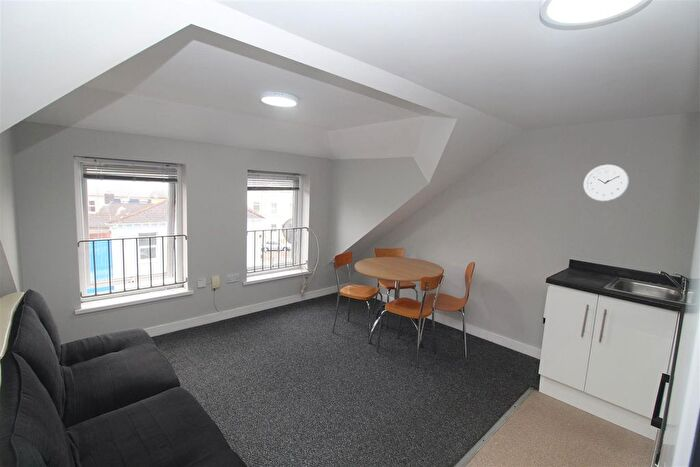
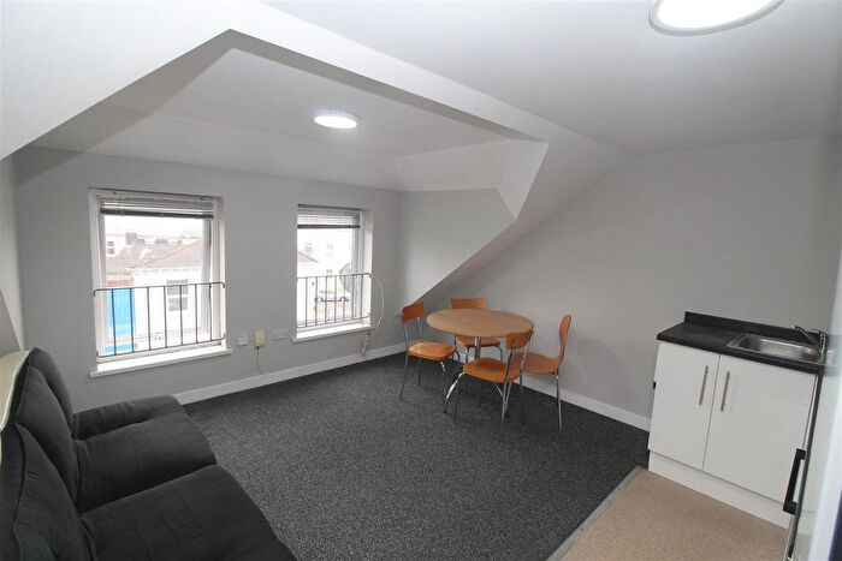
- wall clock [582,164,630,203]
